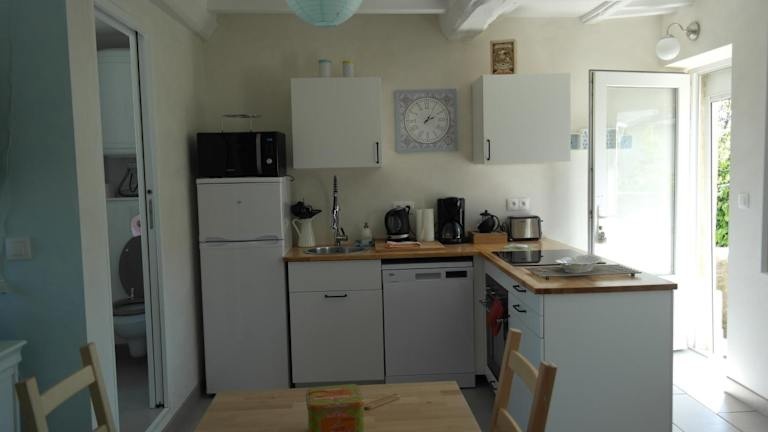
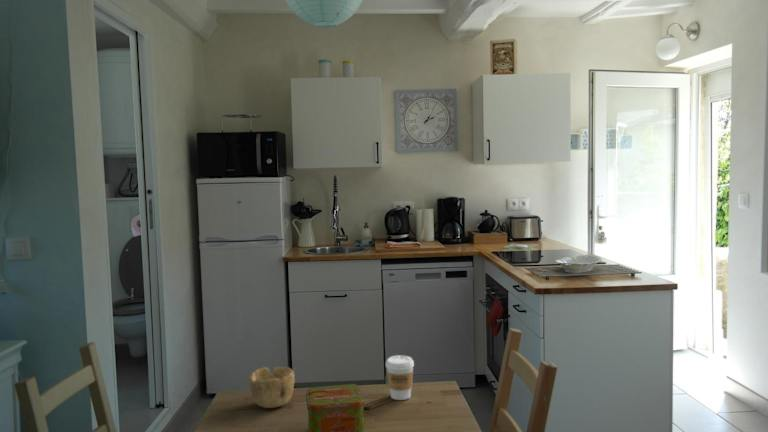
+ bowl [248,366,296,409]
+ coffee cup [385,354,415,401]
